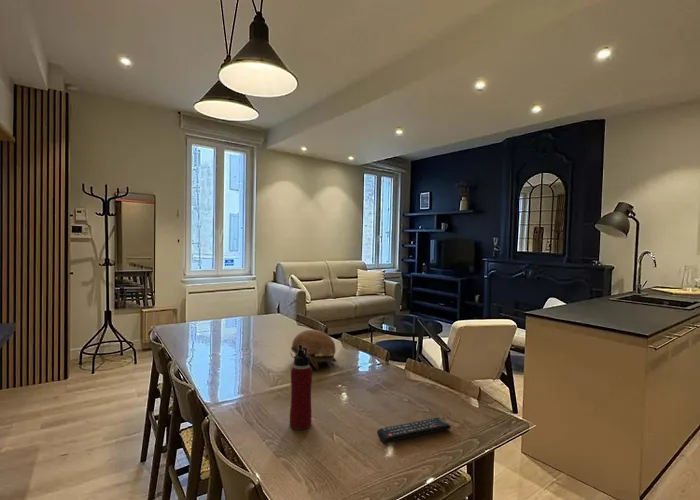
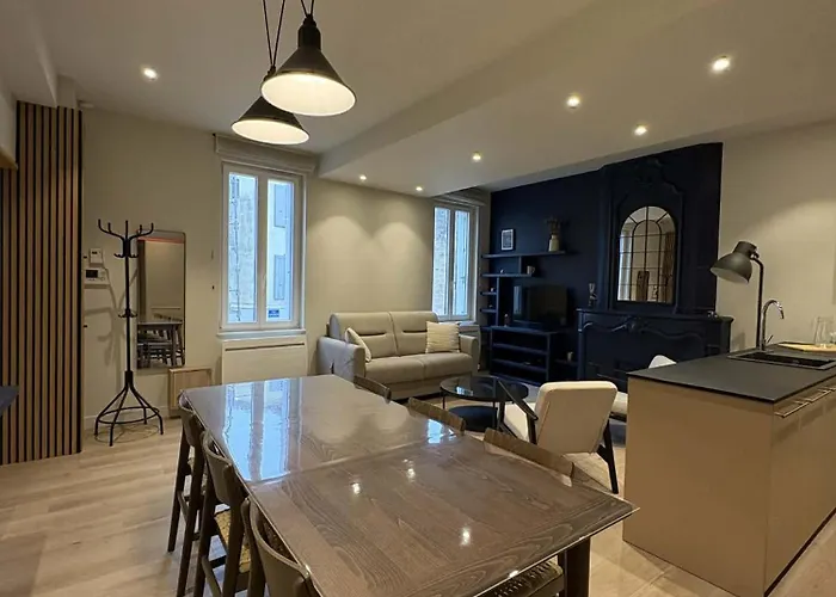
- decorative bowl [289,329,337,371]
- remote control [376,417,452,444]
- water bottle [289,345,313,430]
